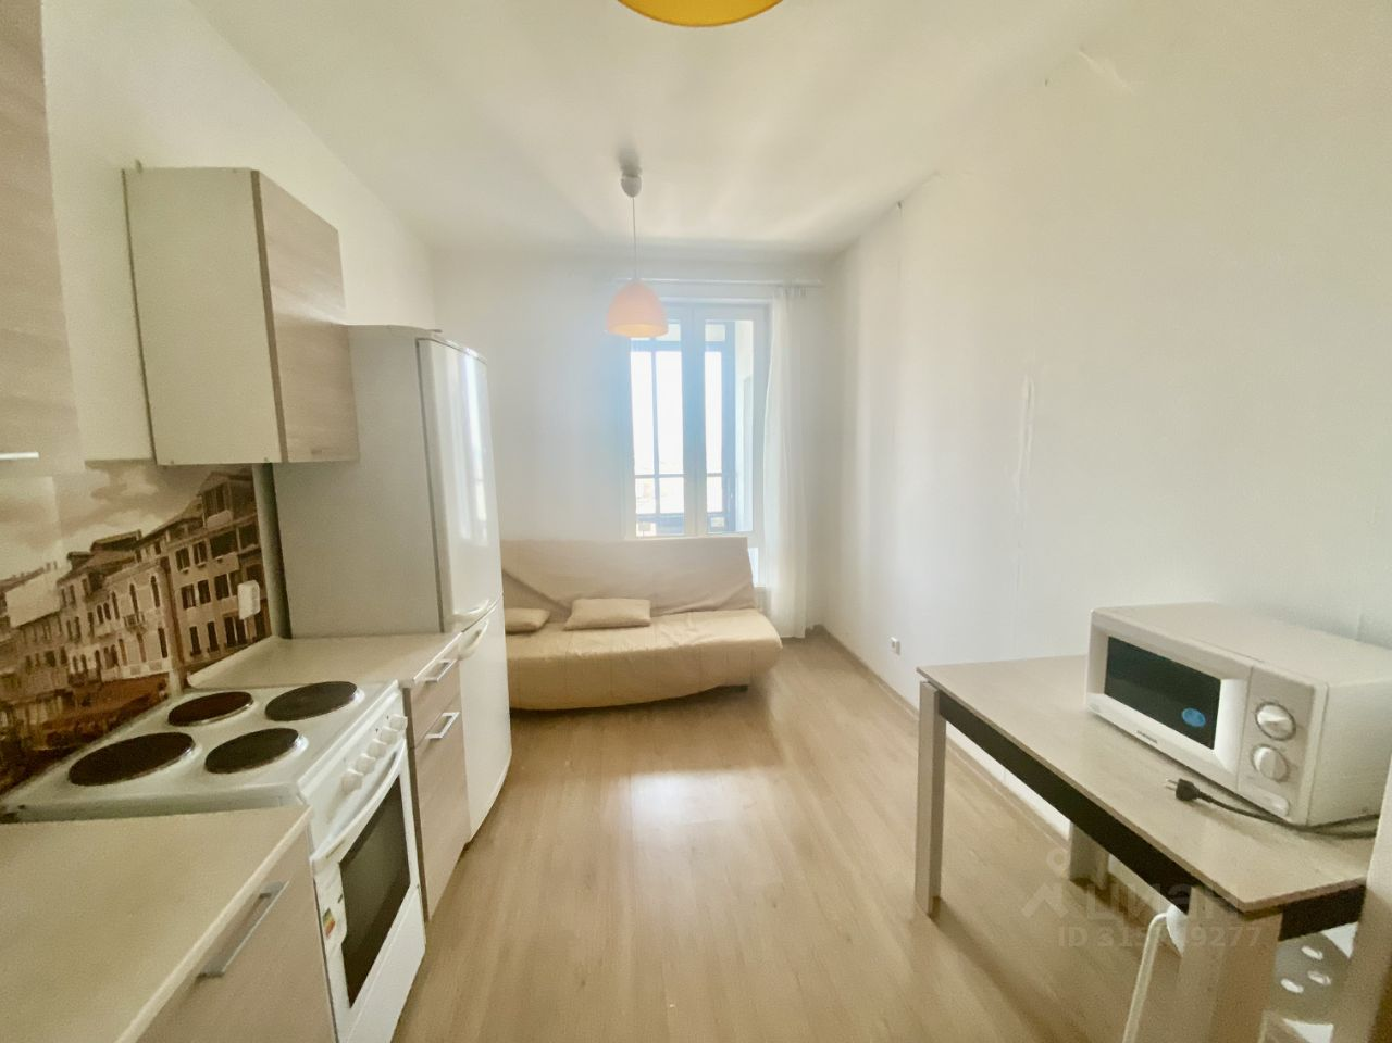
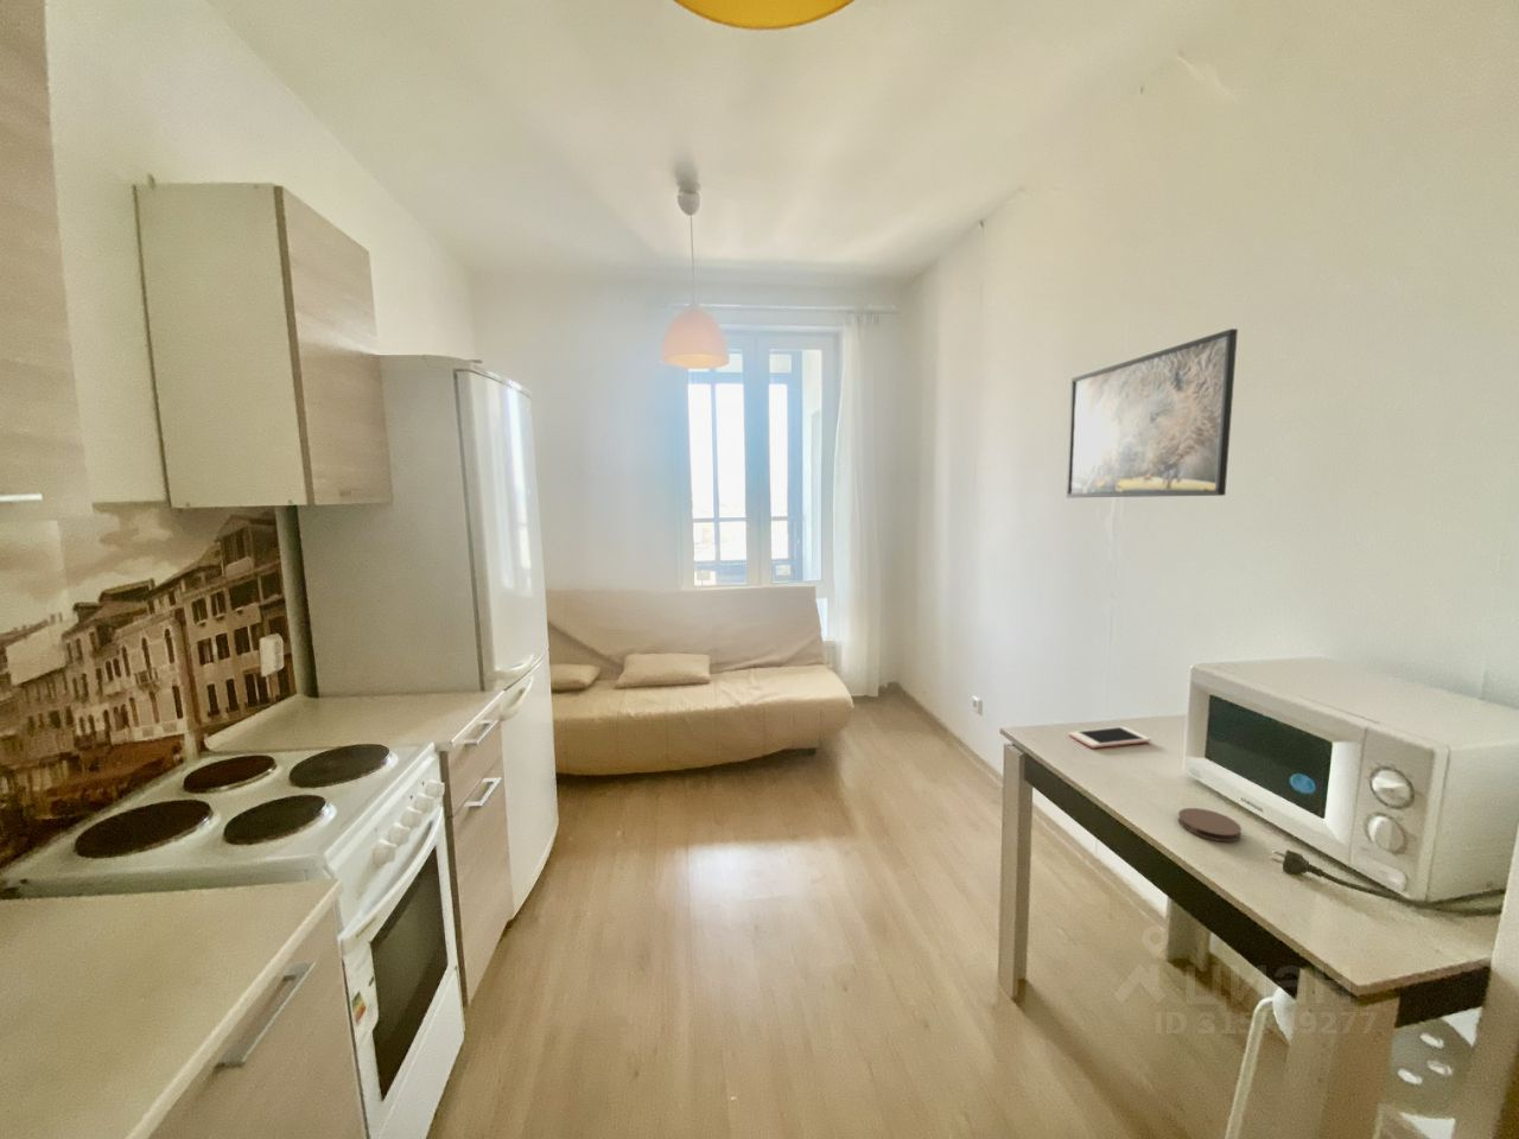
+ coaster [1177,806,1243,842]
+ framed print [1066,328,1239,498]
+ cell phone [1068,726,1152,749]
